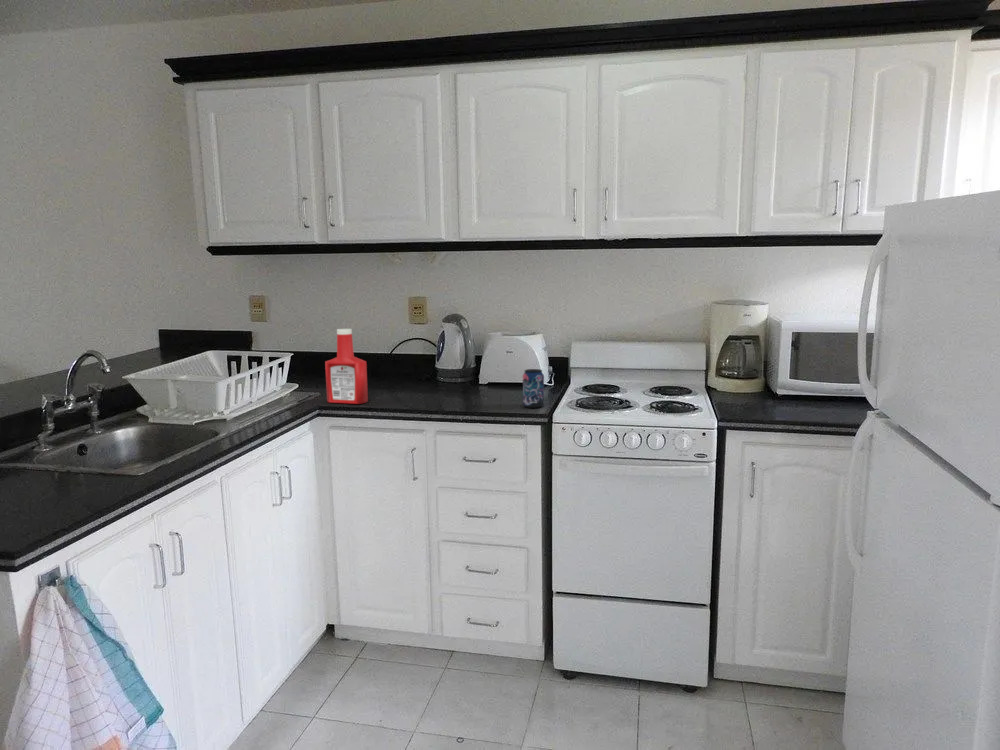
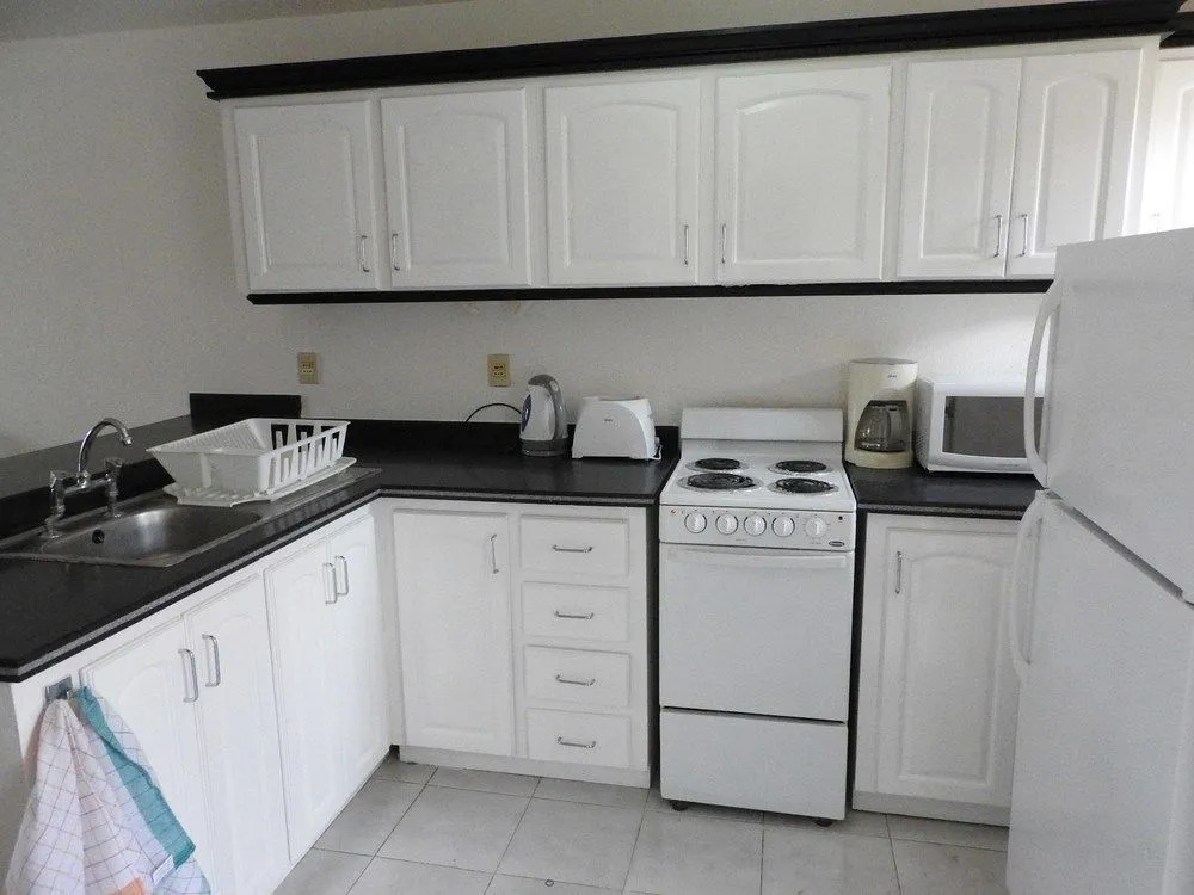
- beverage can [522,368,545,409]
- soap bottle [324,328,369,405]
